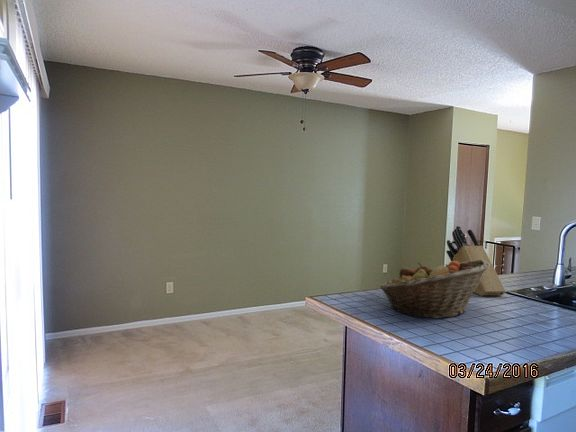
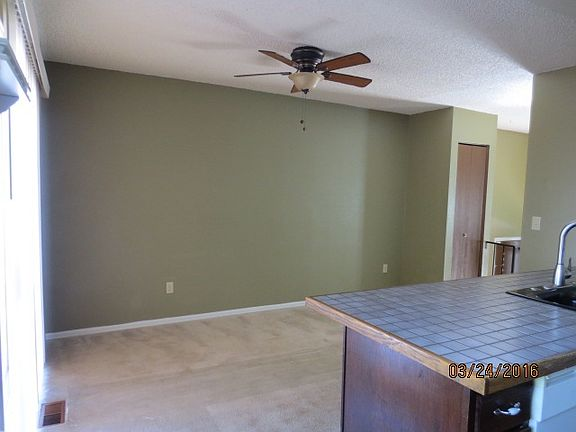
- fruit basket [379,260,490,320]
- knife block [446,225,507,297]
